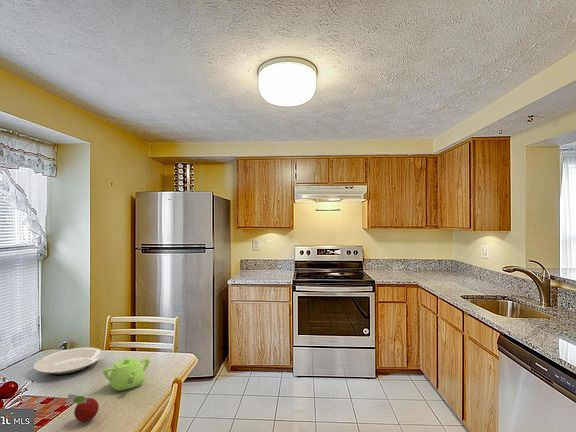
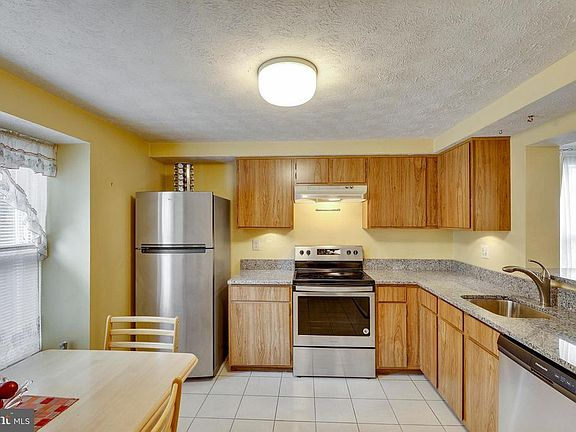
- fruit [65,393,100,423]
- teapot [102,357,151,392]
- plate [33,346,104,377]
